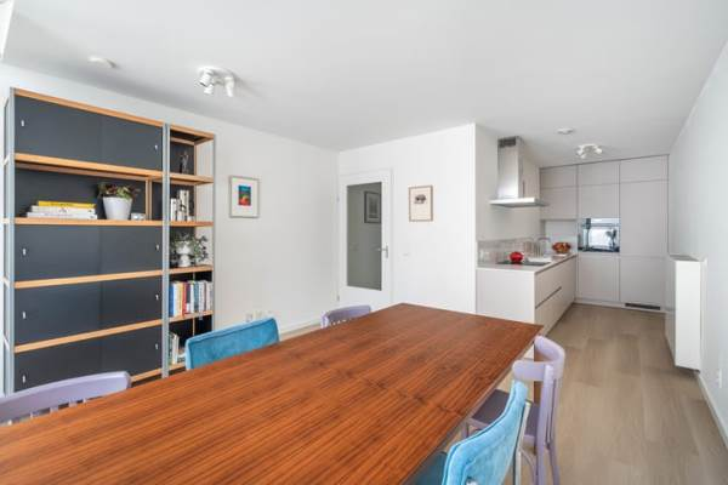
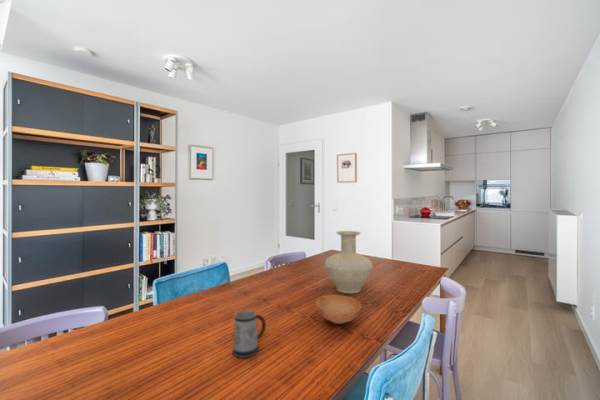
+ vase [324,230,374,294]
+ mug [231,309,267,359]
+ bowl [316,294,362,325]
